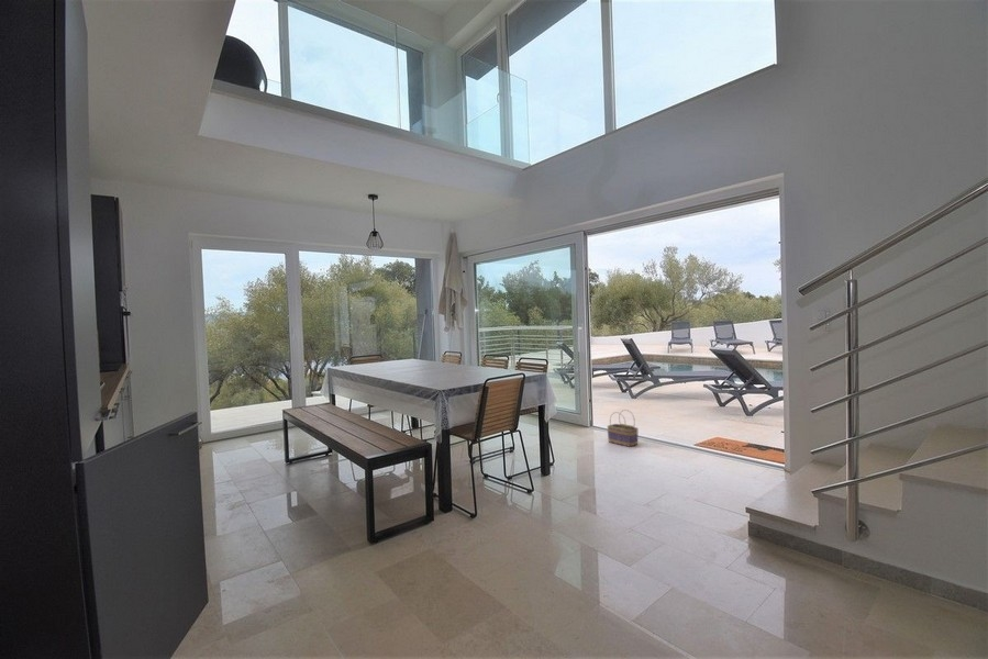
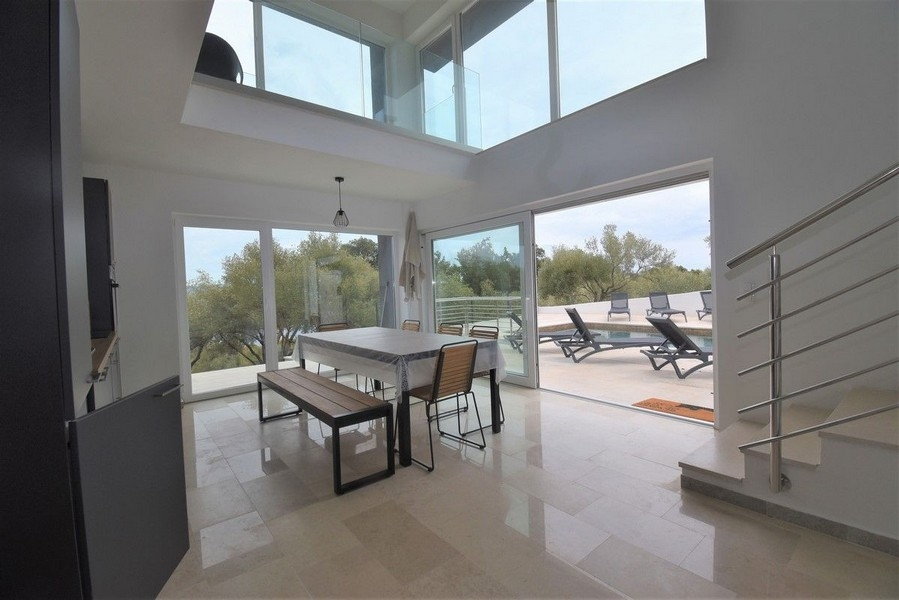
- basket [607,409,640,448]
